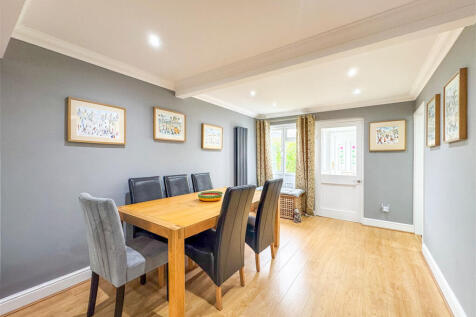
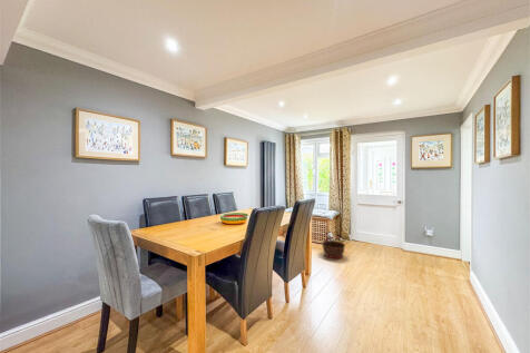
+ basket [321,239,346,259]
